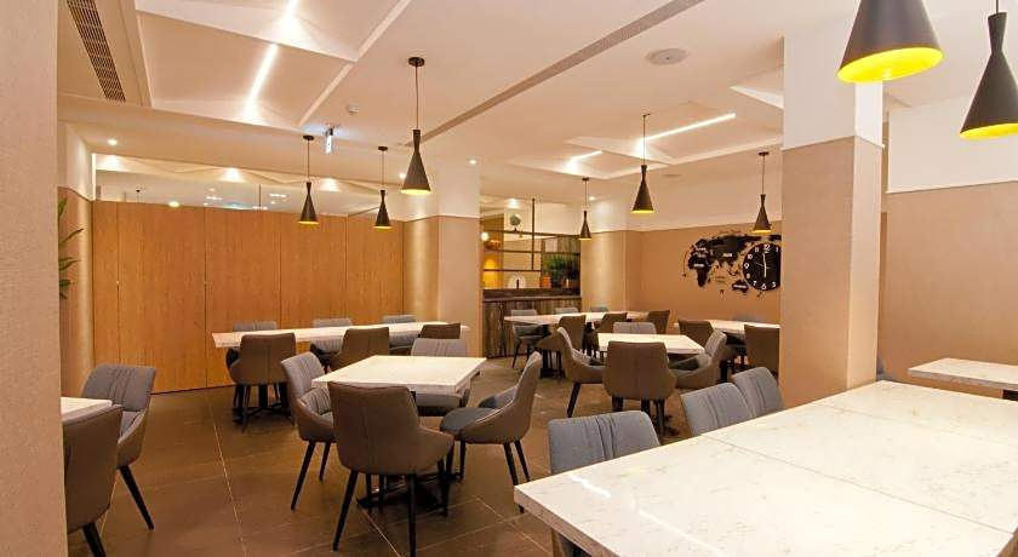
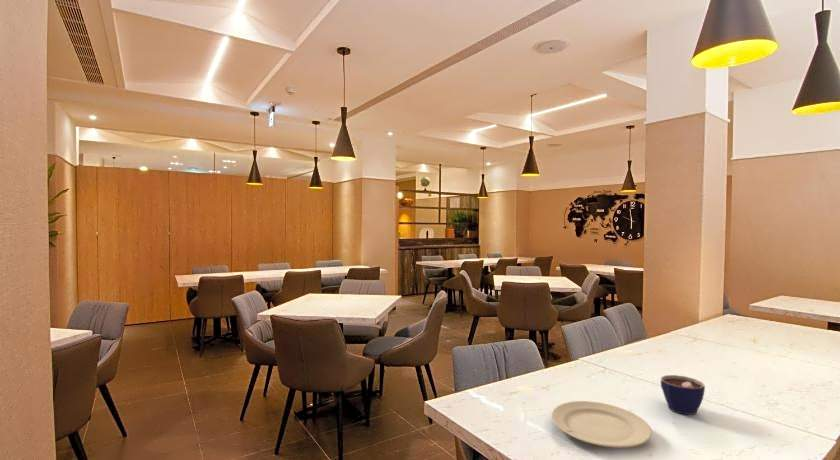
+ cup [660,374,706,416]
+ chinaware [551,400,653,449]
